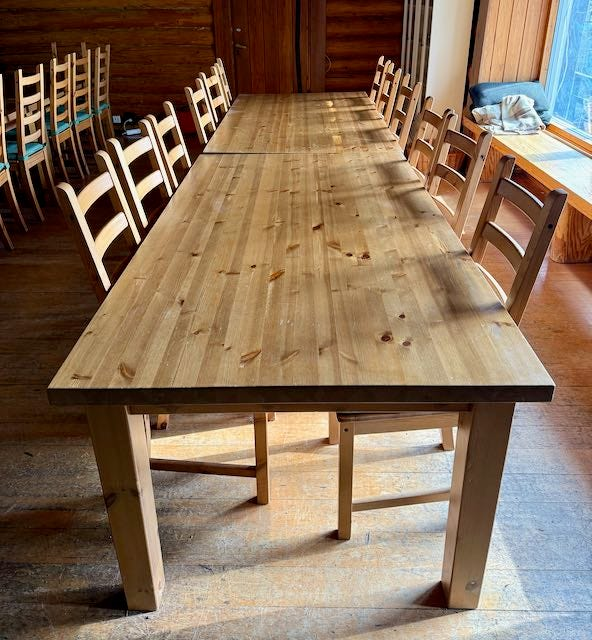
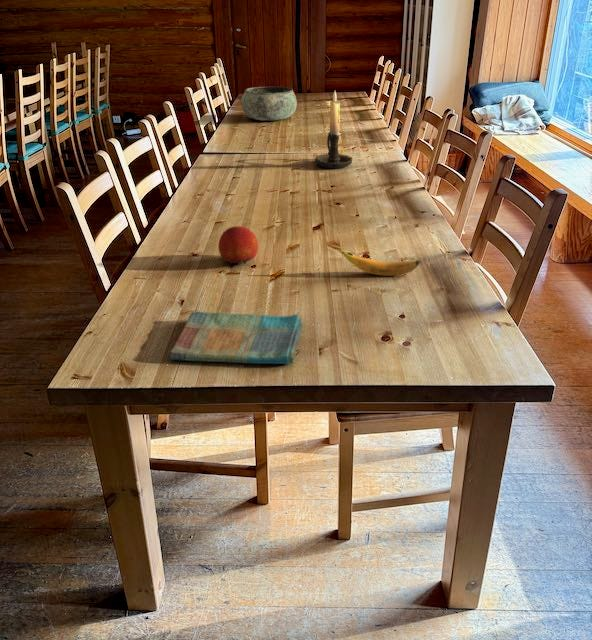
+ banana [340,250,421,277]
+ bowl [240,86,298,121]
+ fruit [217,225,259,266]
+ candle holder [314,90,353,169]
+ dish towel [169,311,303,365]
